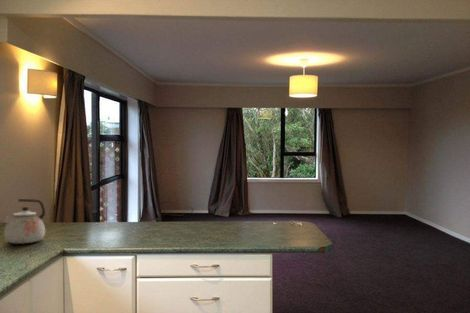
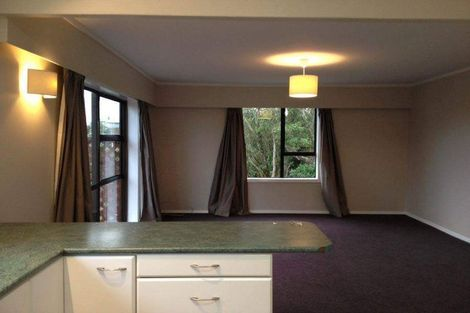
- kettle [2,198,46,245]
